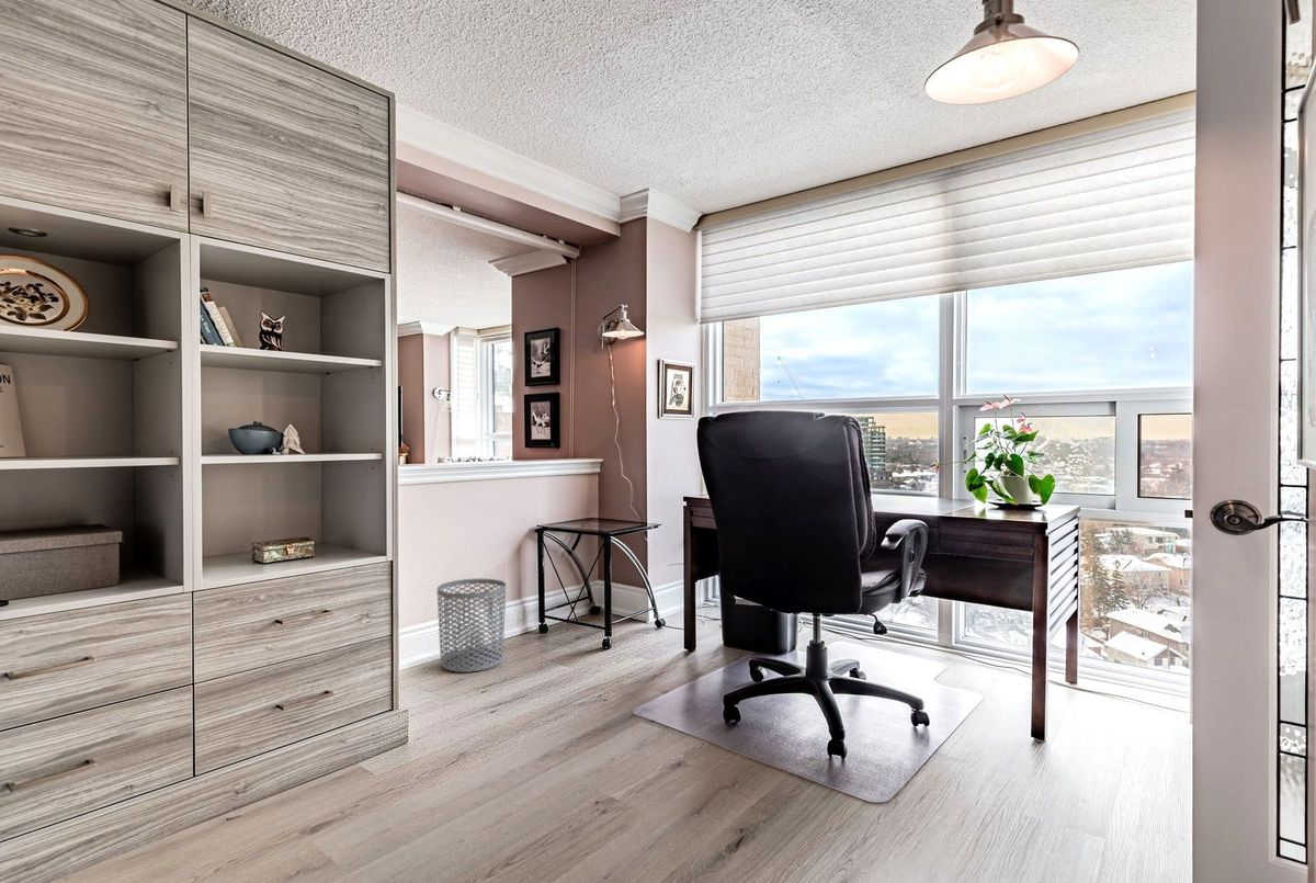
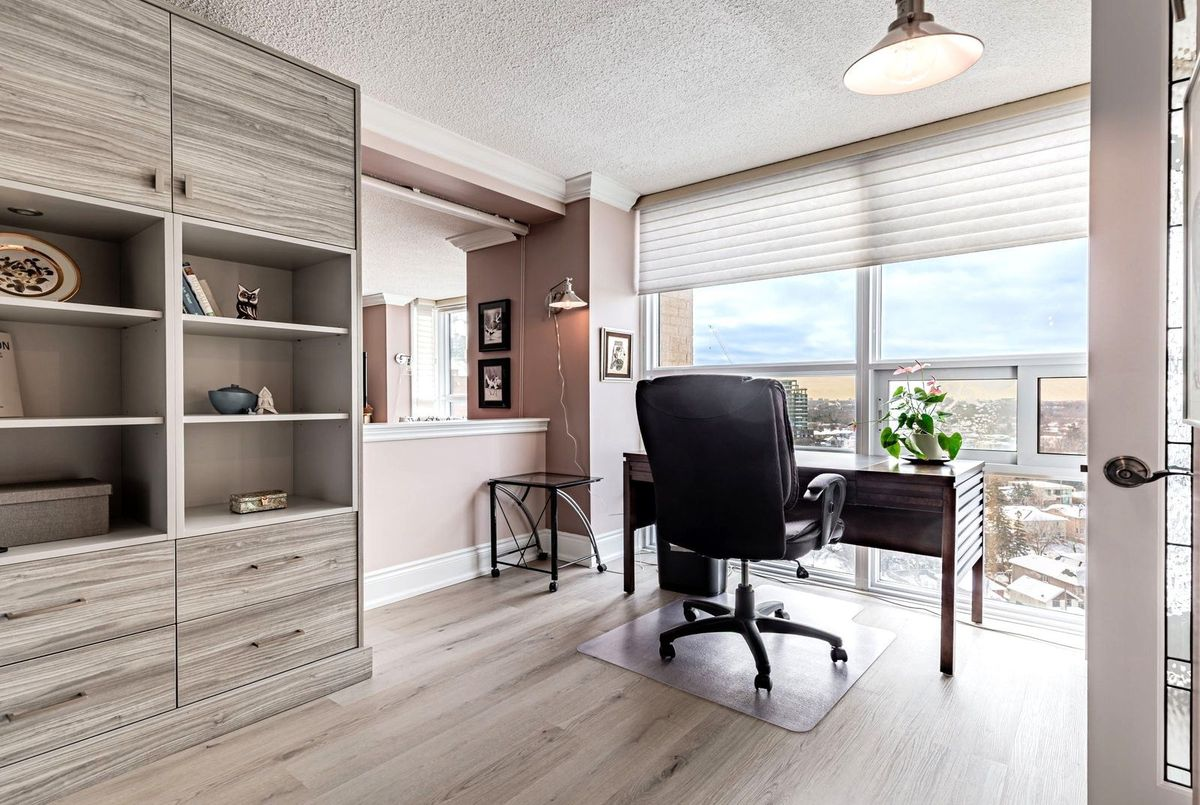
- waste bin [436,578,507,673]
